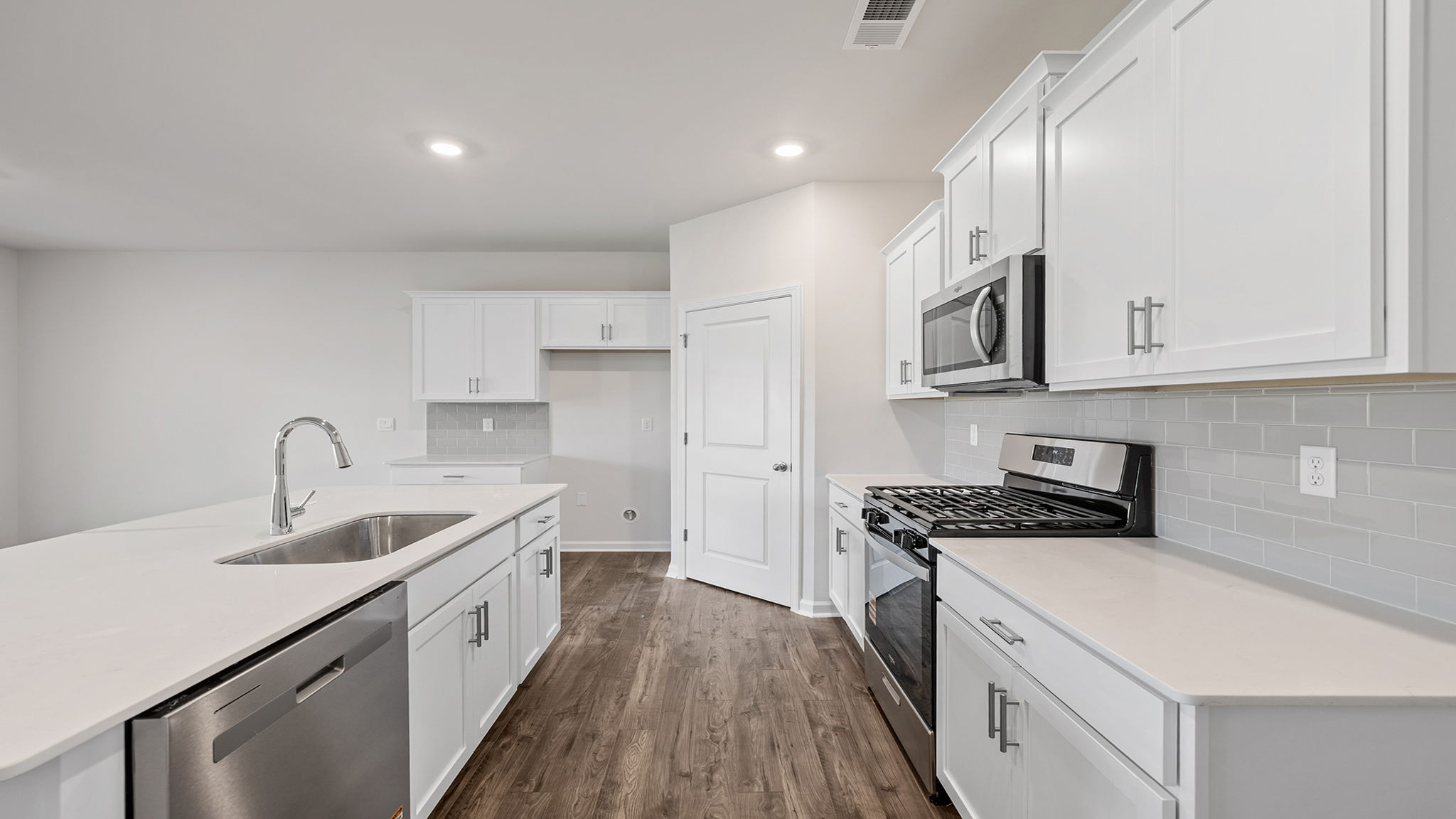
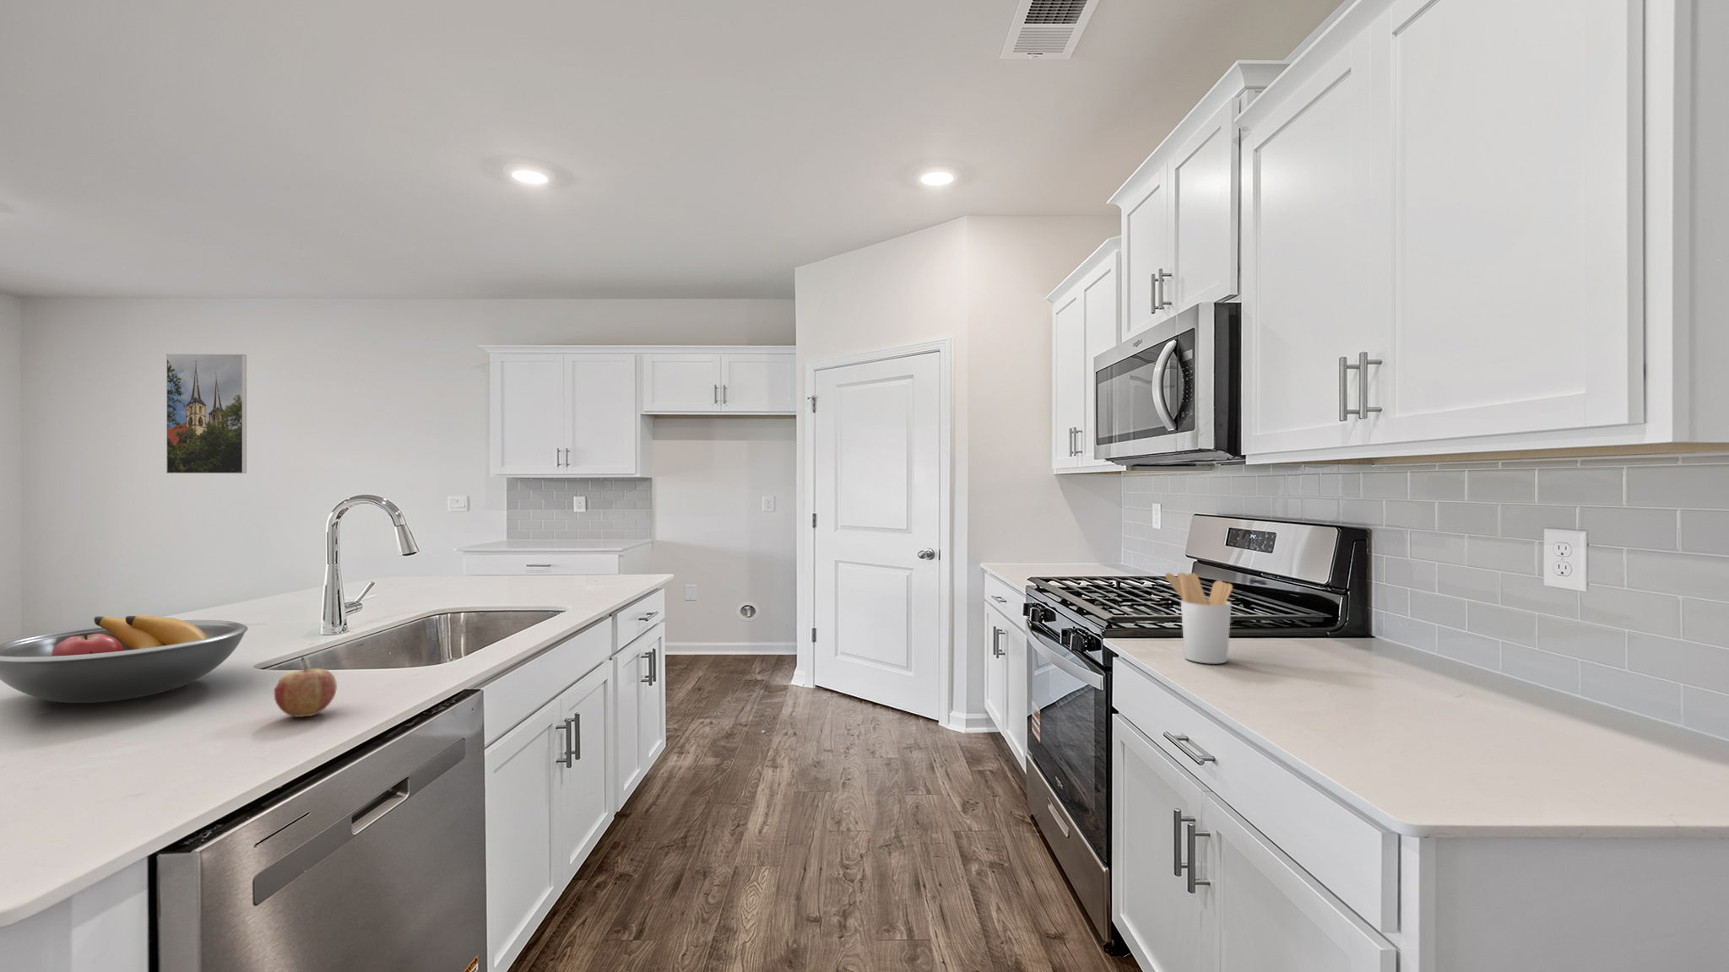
+ fruit bowl [0,615,249,704]
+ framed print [165,354,247,475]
+ fruit [273,662,337,718]
+ utensil holder [1164,572,1234,665]
